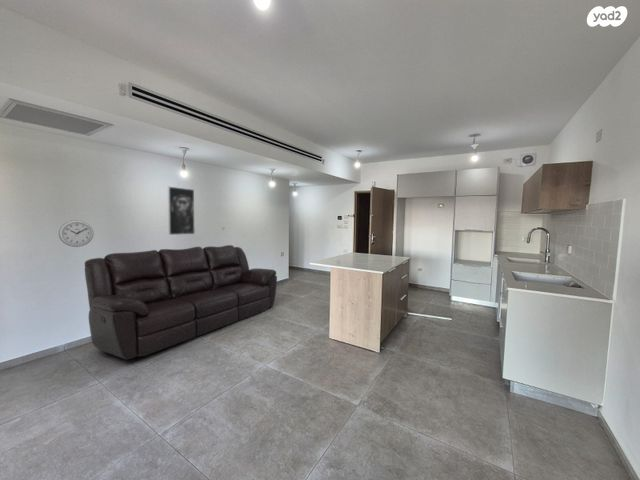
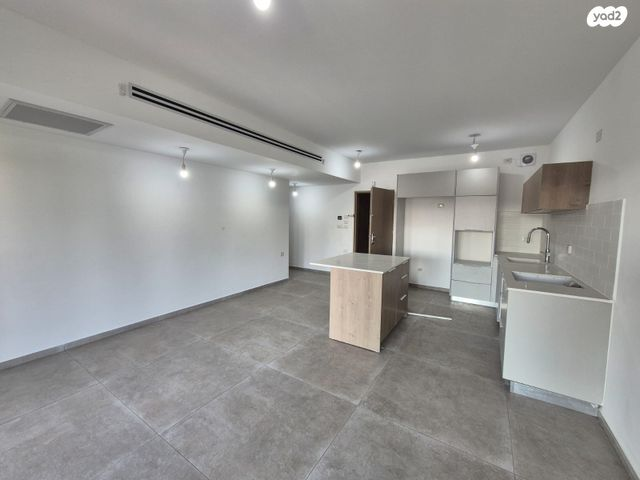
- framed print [167,186,196,236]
- wall clock [58,219,95,248]
- sofa [84,244,278,361]
